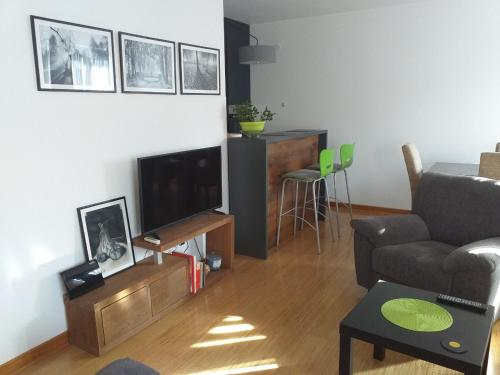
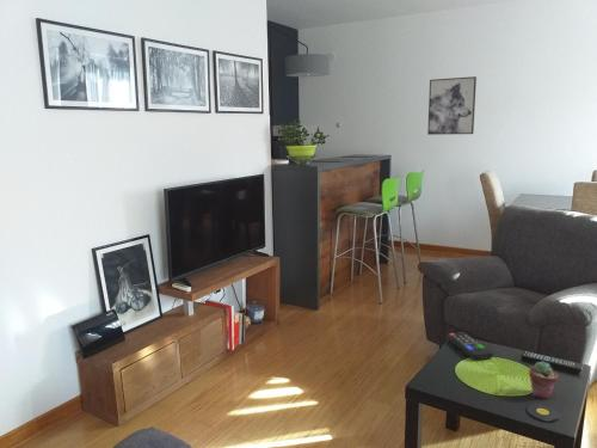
+ potted succulent [528,360,560,400]
+ wall art [426,75,478,136]
+ remote control [445,331,494,361]
